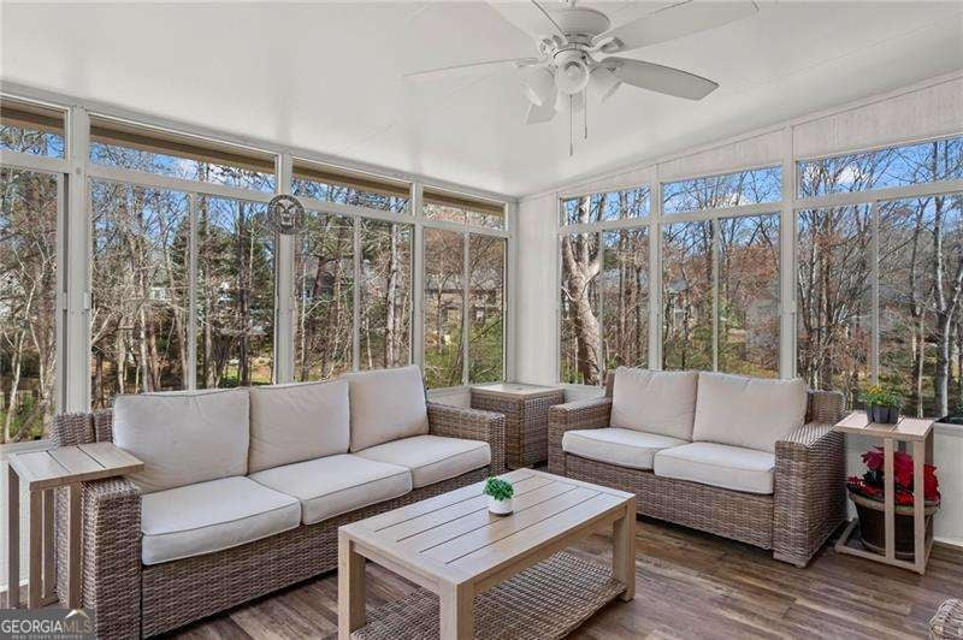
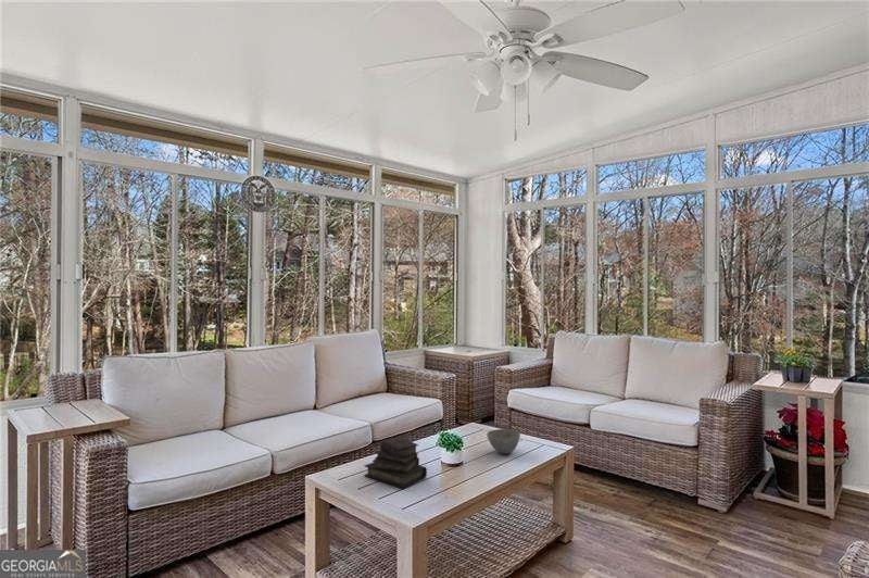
+ diary [363,436,428,489]
+ bowl [486,428,521,455]
